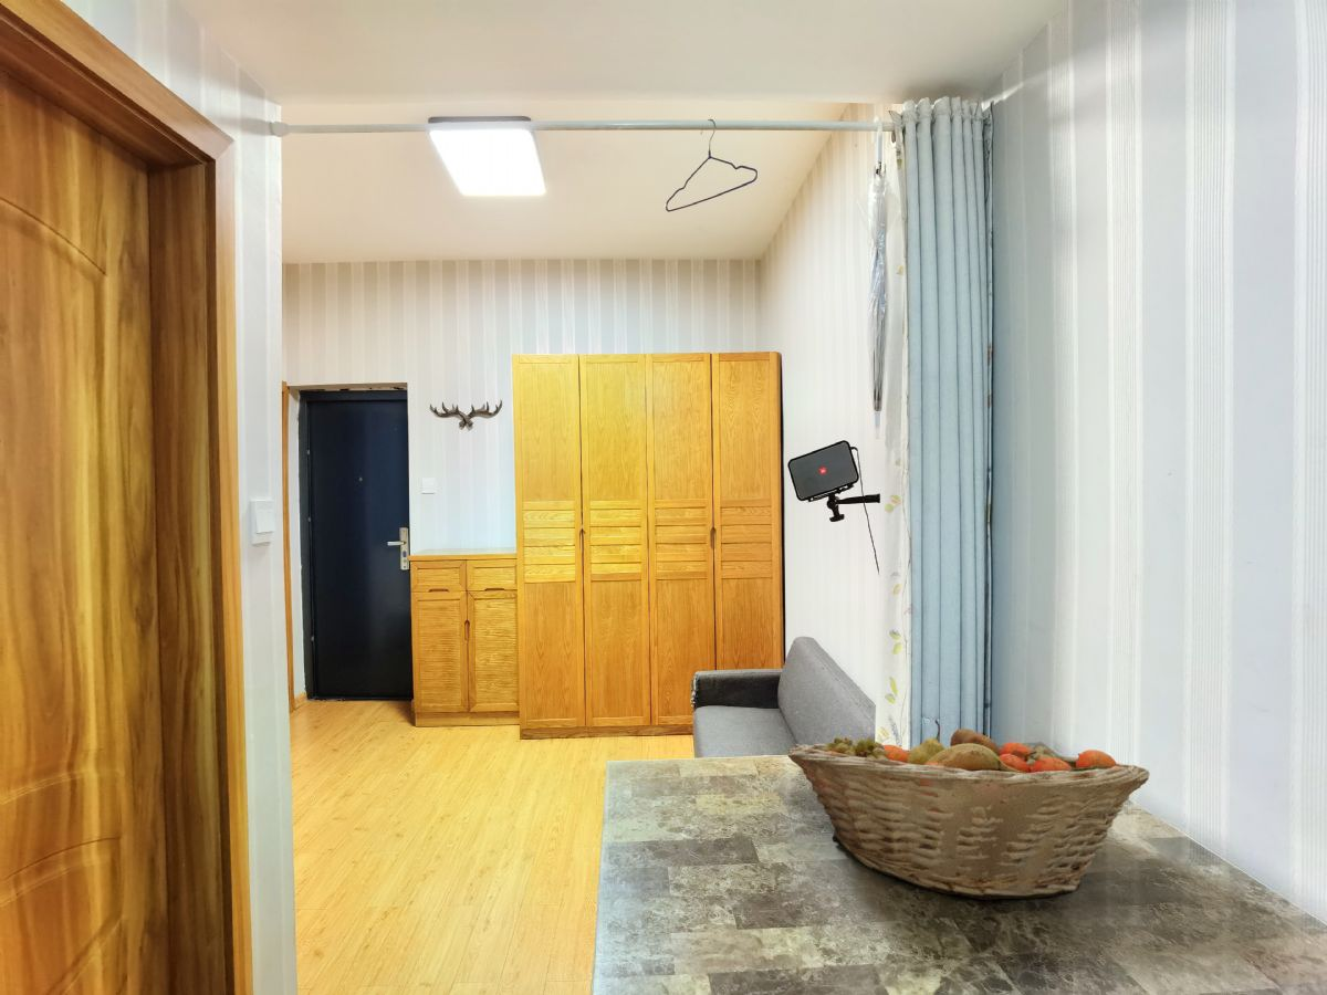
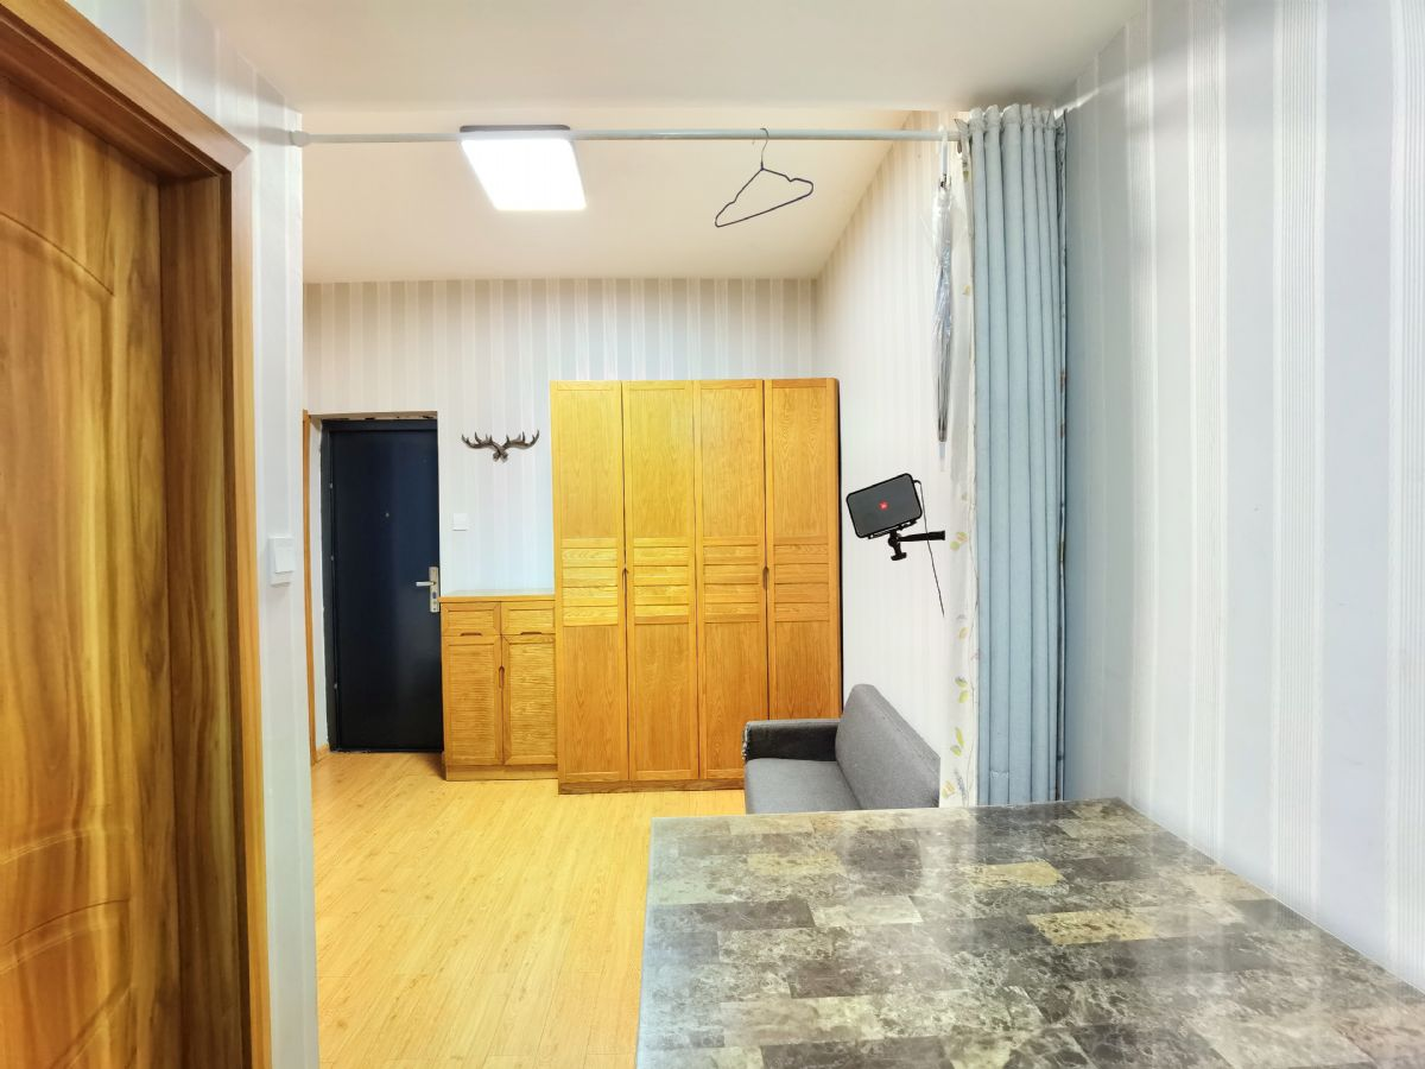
- fruit basket [786,719,1151,901]
